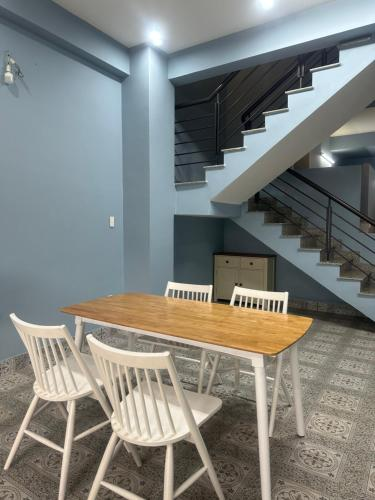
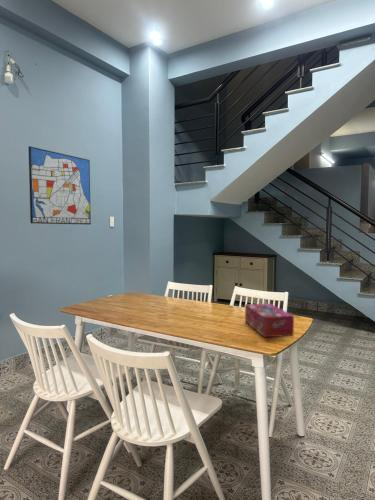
+ tissue box [244,302,295,338]
+ wall art [28,145,92,225]
